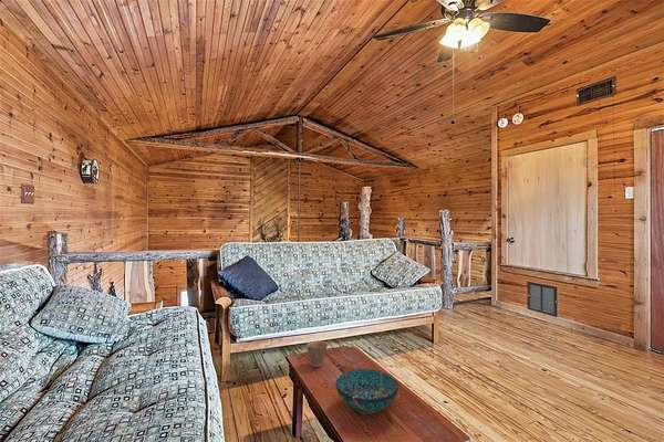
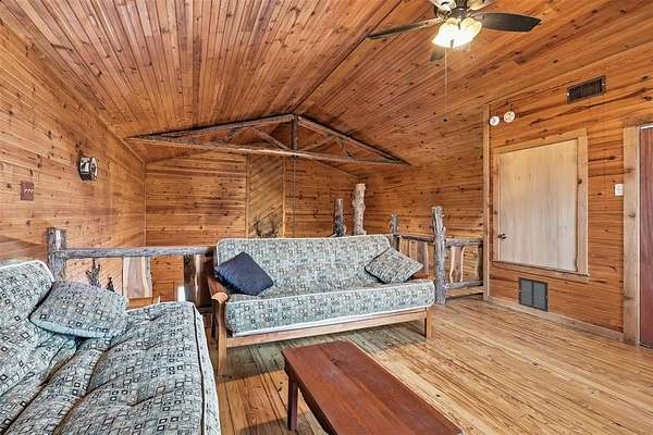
- cup [305,340,329,368]
- decorative bowl [334,368,400,415]
